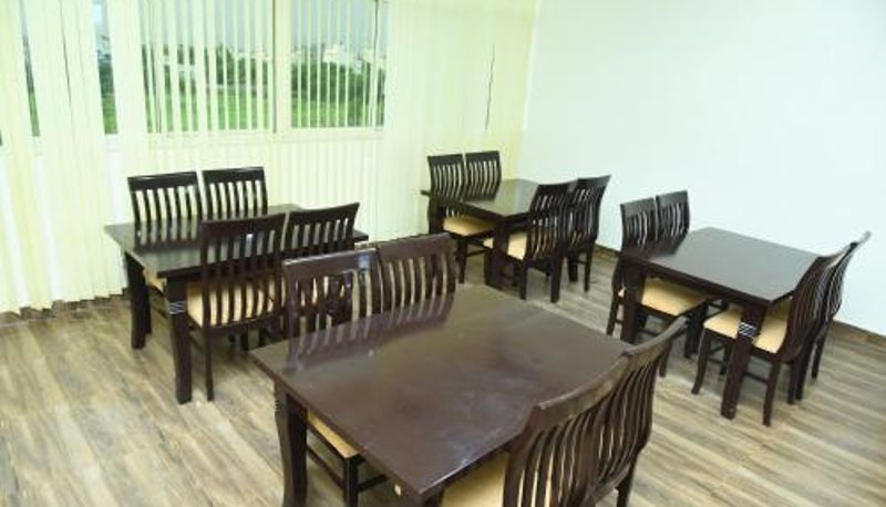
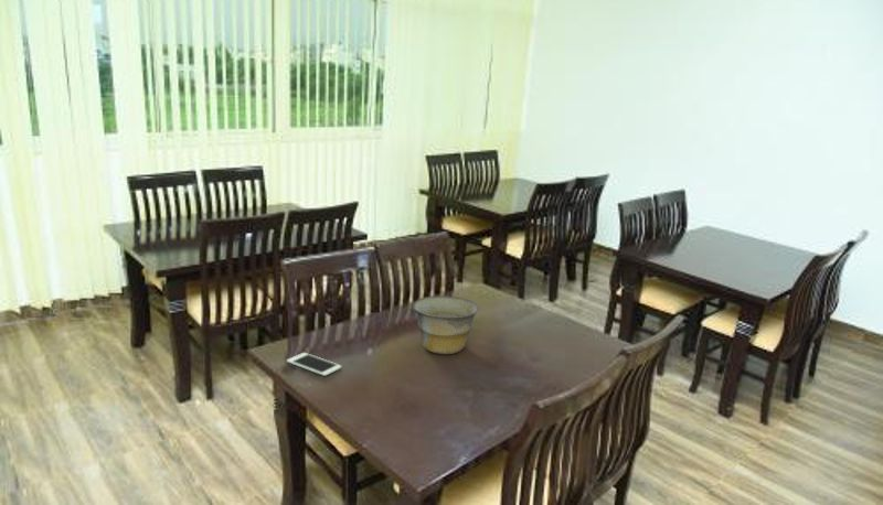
+ cell phone [286,352,342,377]
+ bowl [412,294,480,355]
